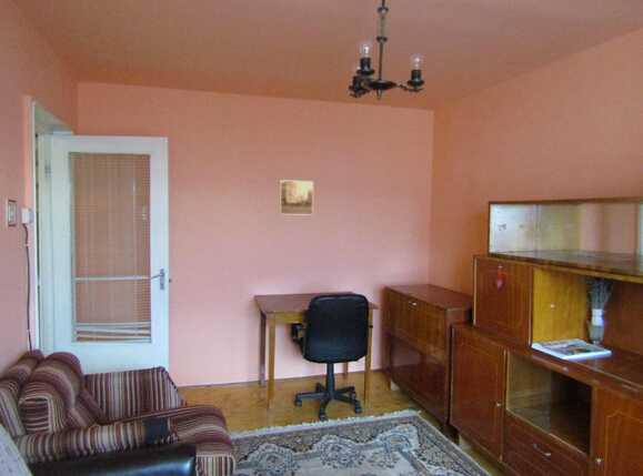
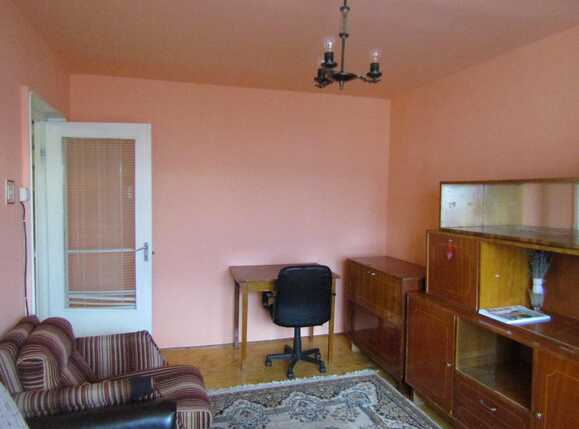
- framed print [279,179,314,216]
